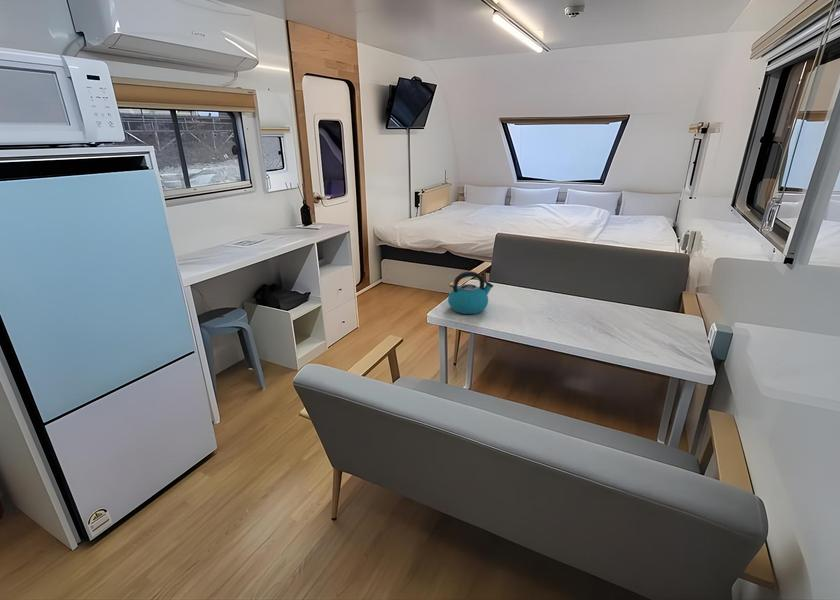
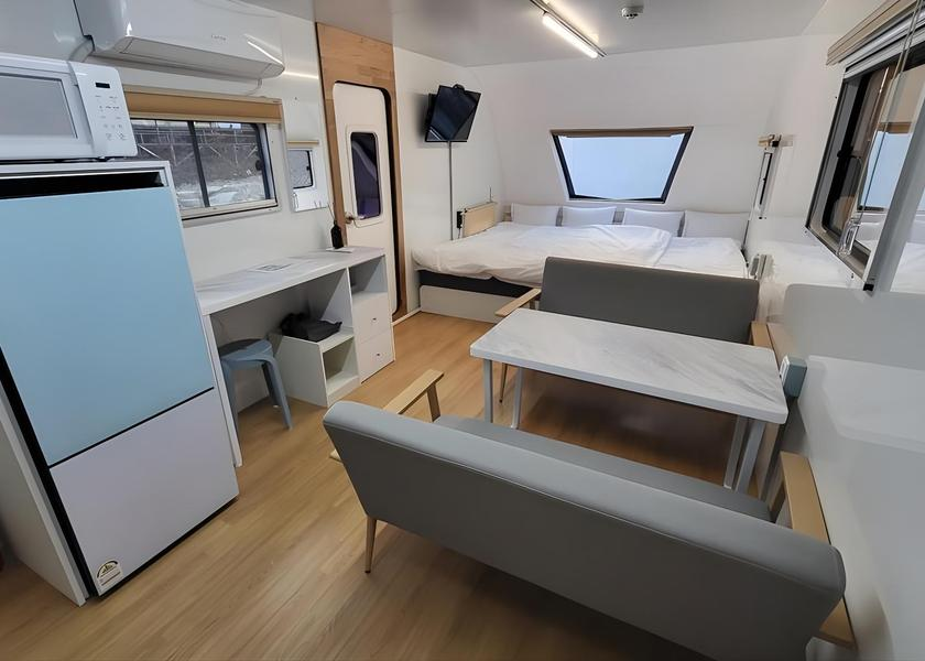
- kettle [447,270,494,315]
